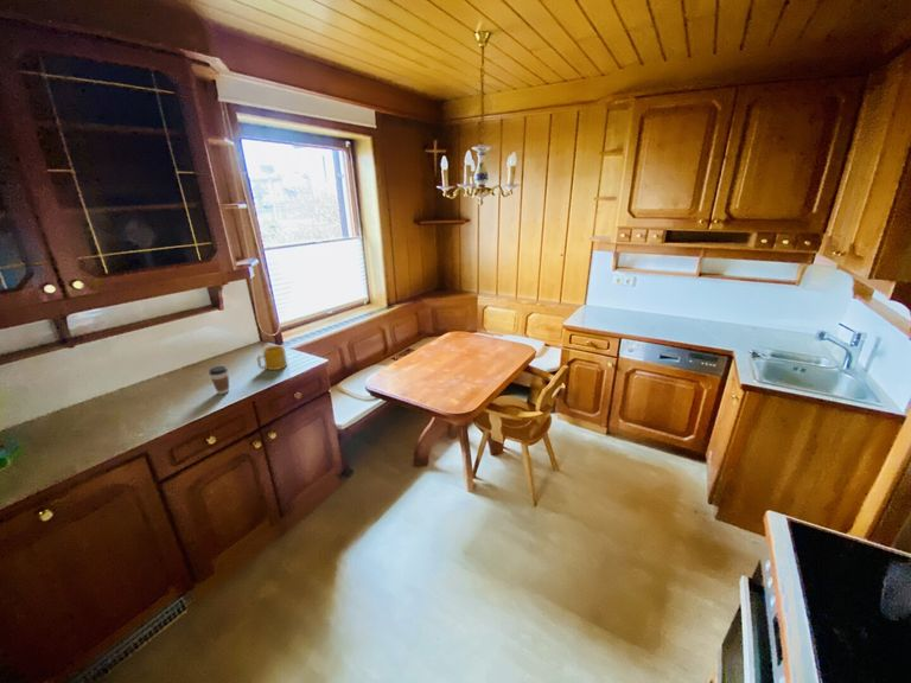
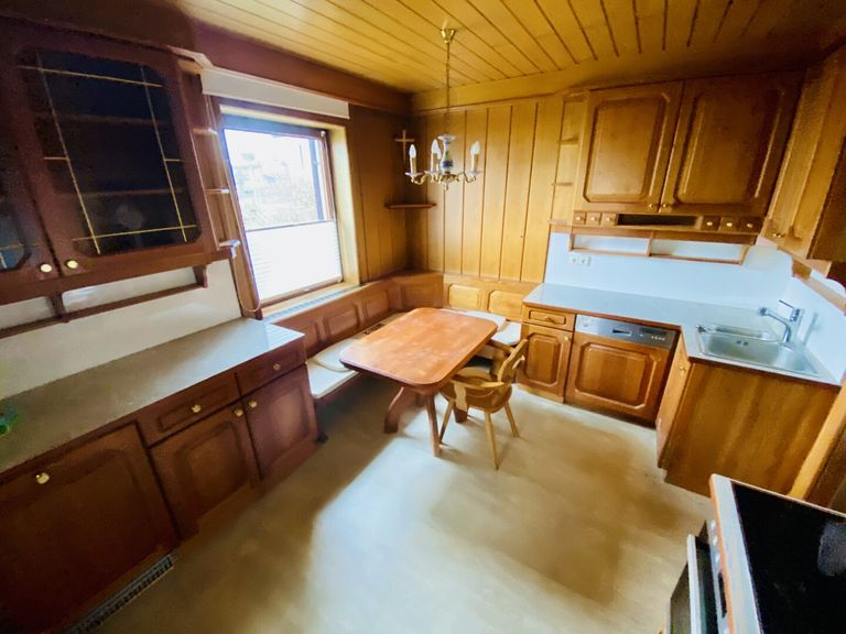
- coffee cup [208,365,230,395]
- mug [256,344,288,371]
